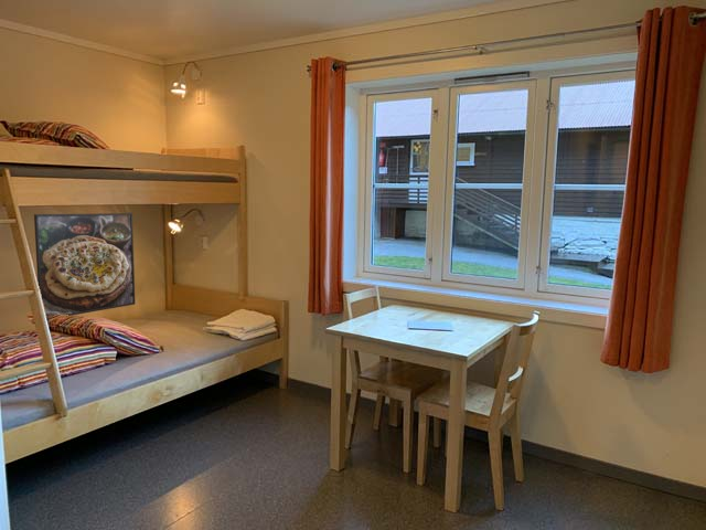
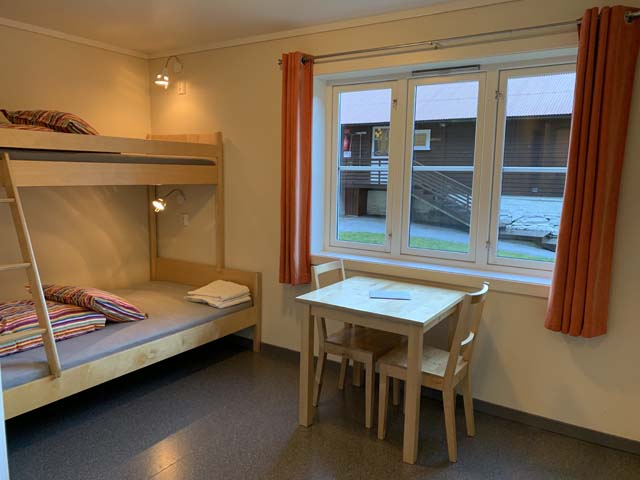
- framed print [33,212,137,317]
